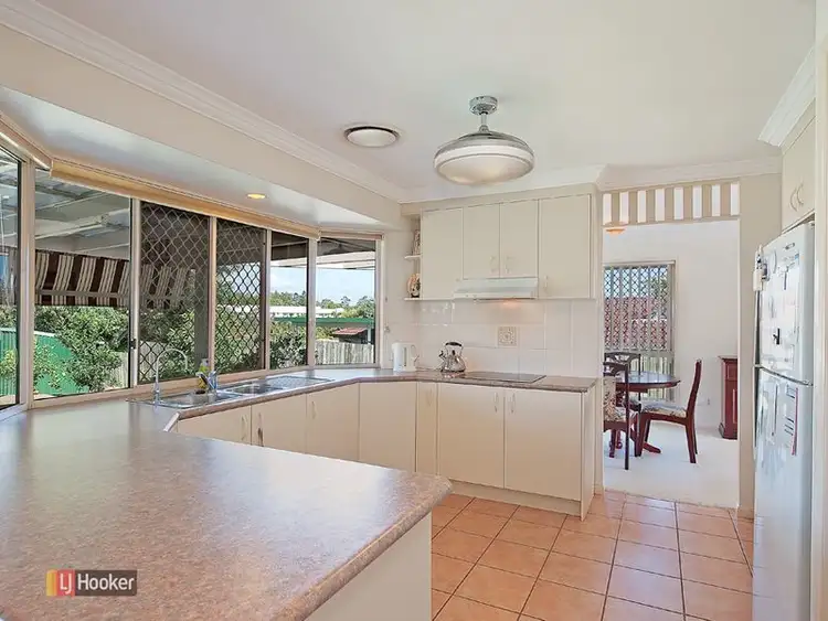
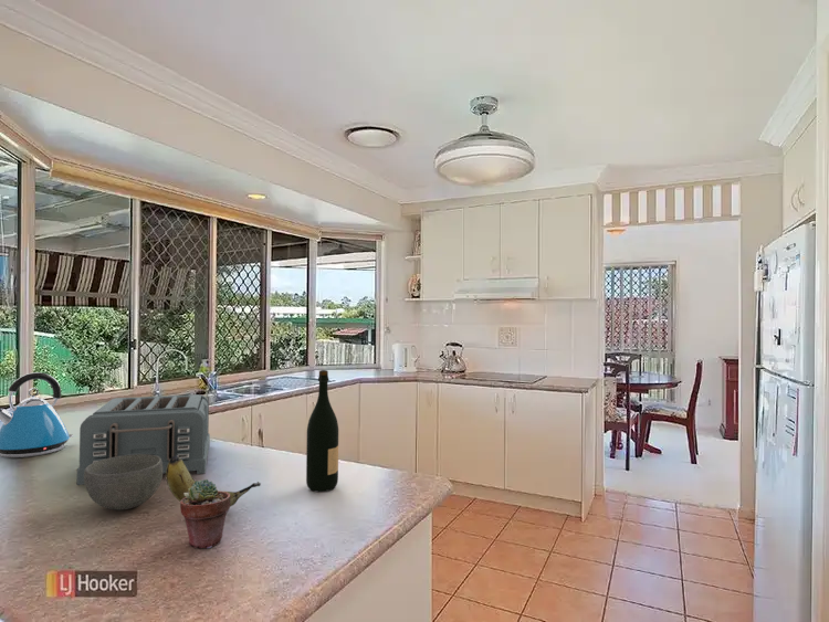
+ bowl [84,454,164,510]
+ fruit [165,455,262,508]
+ toaster [76,393,211,486]
+ wine bottle [305,369,339,493]
+ kettle [0,371,74,458]
+ potted succulent [179,478,231,550]
